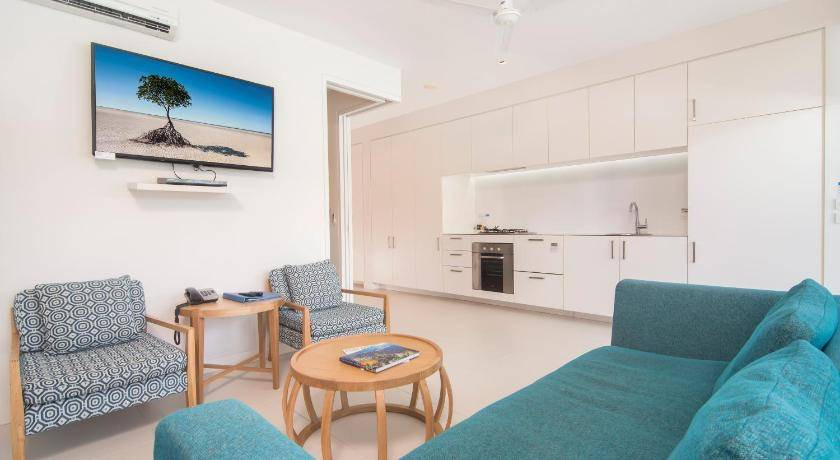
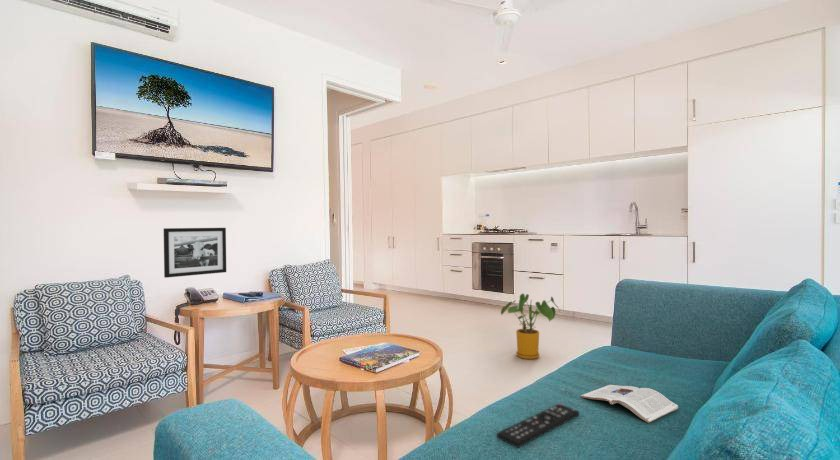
+ picture frame [163,227,227,279]
+ magazine [580,384,679,424]
+ remote control [496,403,580,449]
+ house plant [500,293,561,360]
